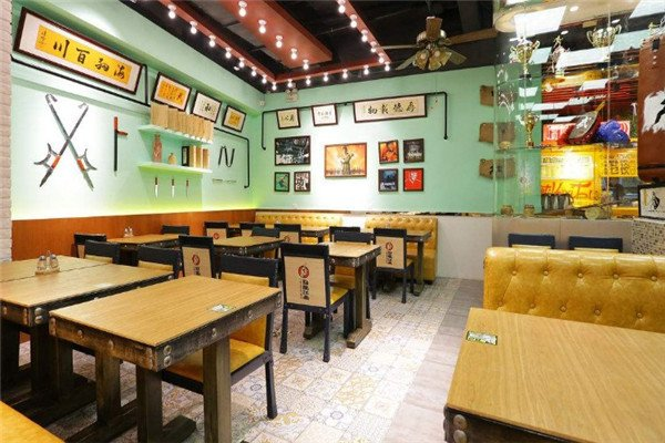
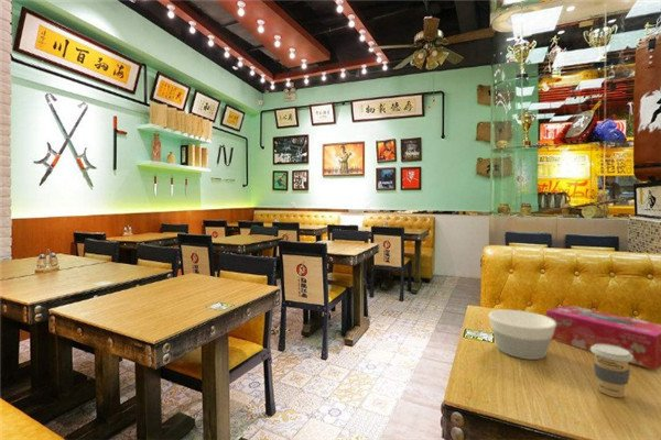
+ coffee cup [589,344,633,398]
+ bowl [487,309,556,361]
+ tissue box [545,304,661,372]
